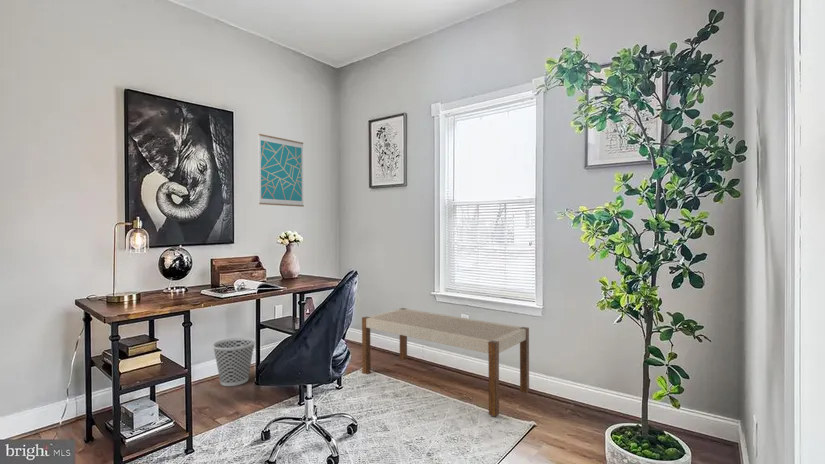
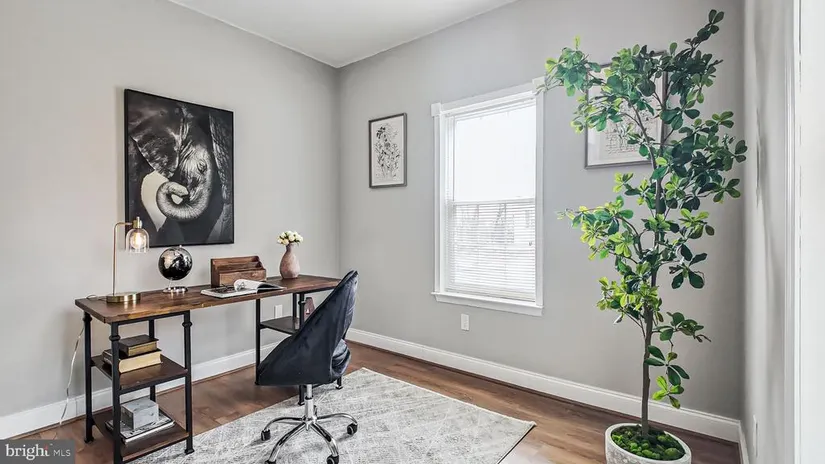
- bench [361,307,530,418]
- wall art [257,133,305,208]
- wastebasket [212,336,256,387]
